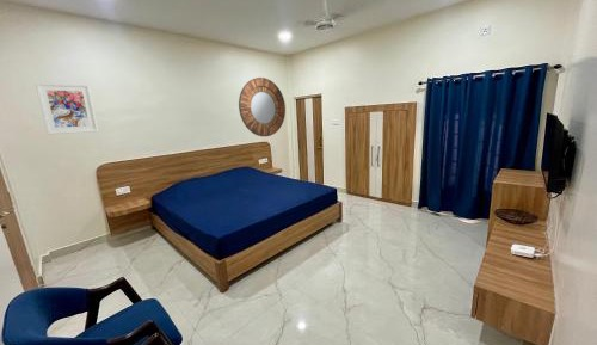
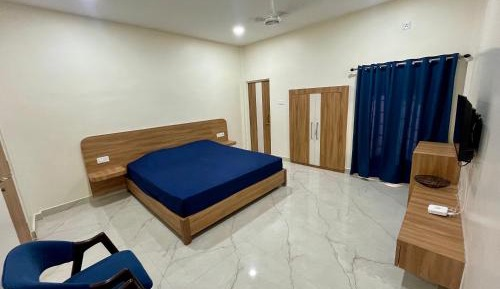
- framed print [33,81,99,136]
- home mirror [238,76,287,137]
